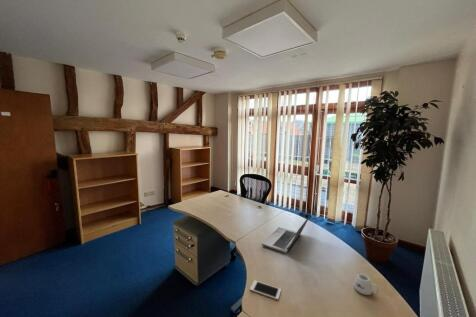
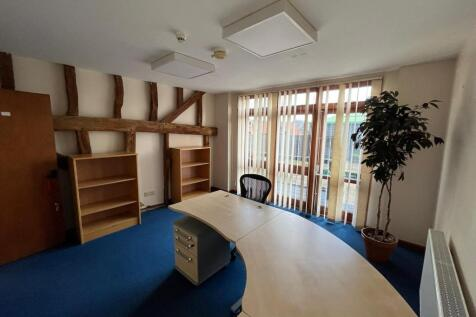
- mug [353,273,380,296]
- laptop [261,215,311,254]
- cell phone [249,279,282,301]
